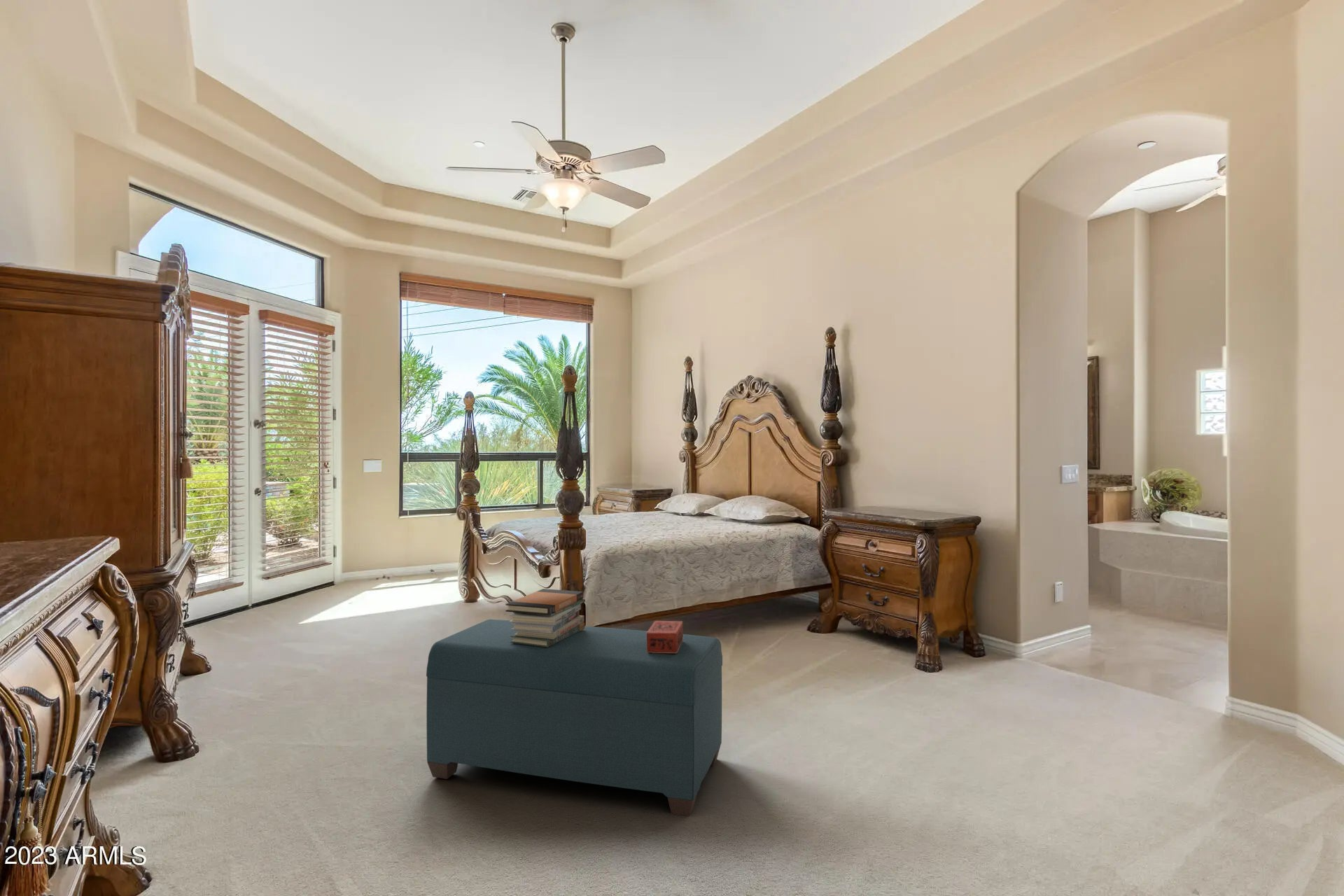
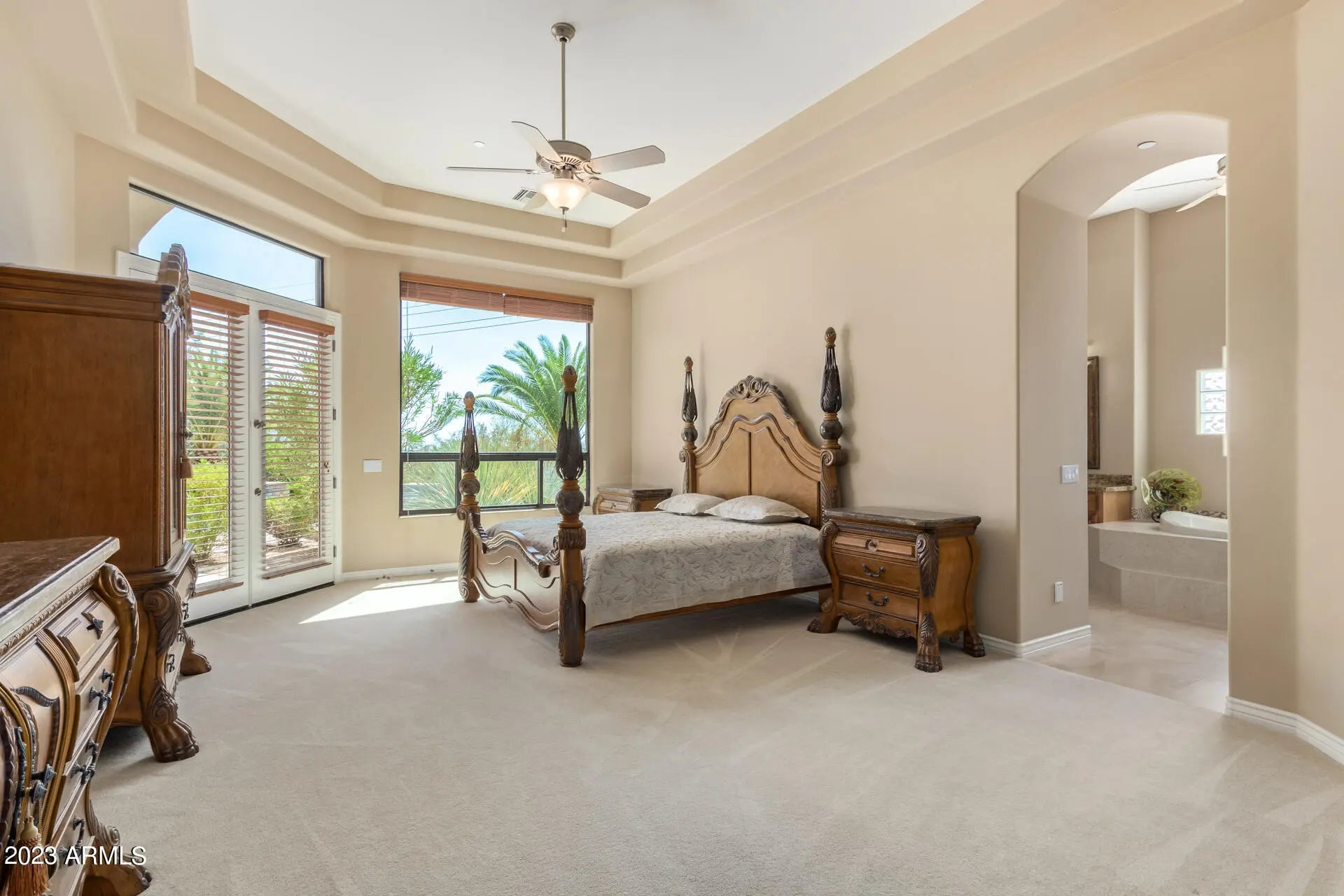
- bench [426,619,723,817]
- decorative box [647,620,684,653]
- book stack [505,588,586,647]
